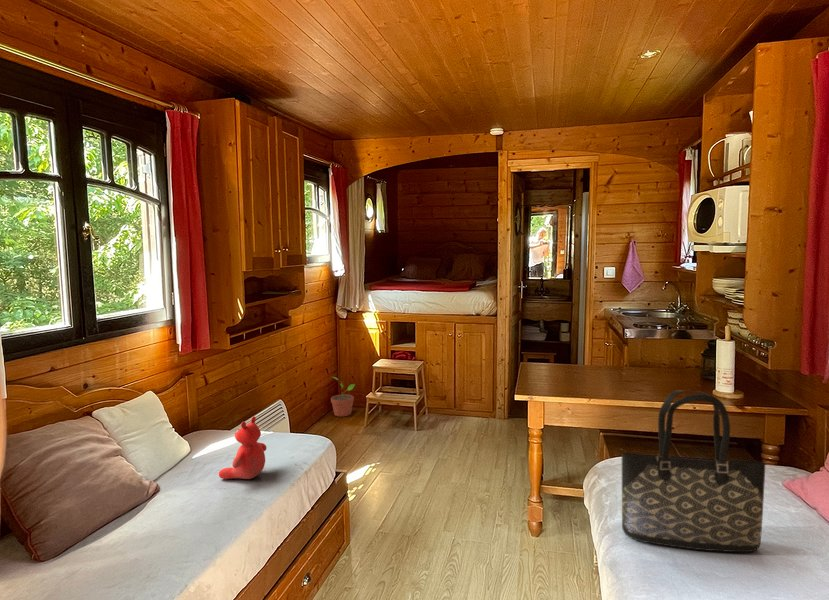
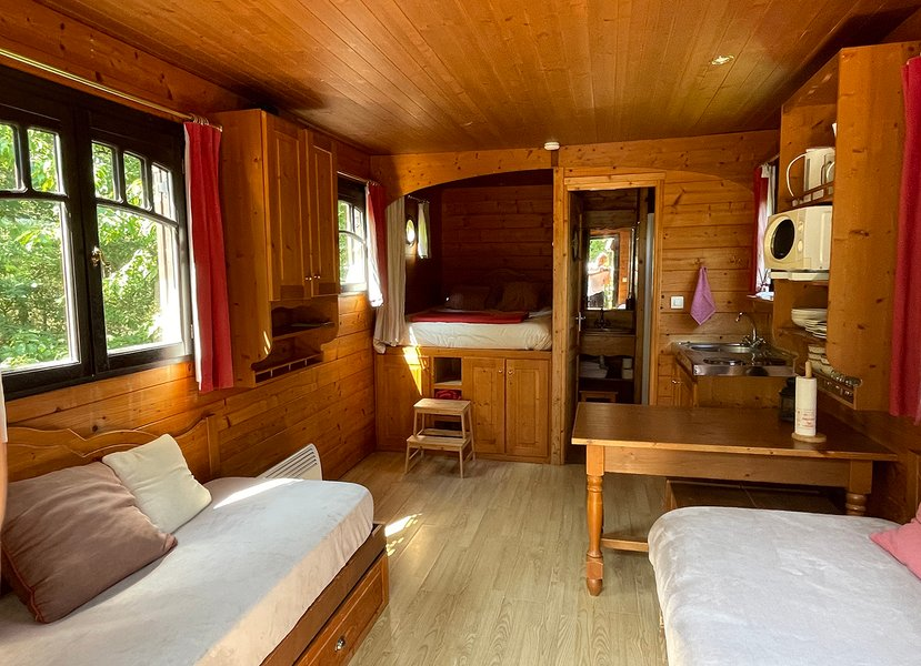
- stuffed bear [218,415,268,480]
- tote bag [621,389,766,553]
- potted plant [330,376,356,417]
